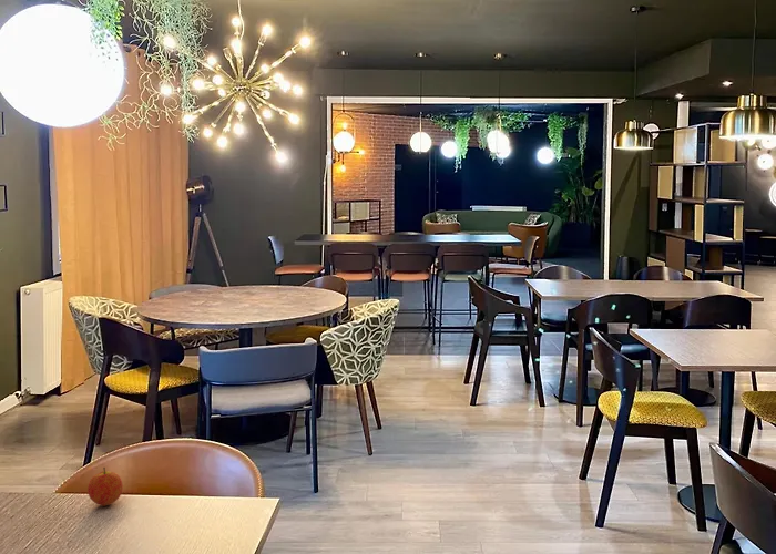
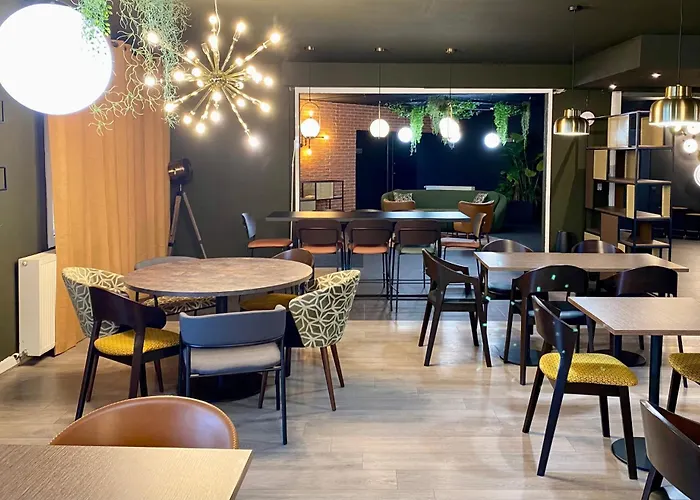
- fruit [86,466,124,507]
